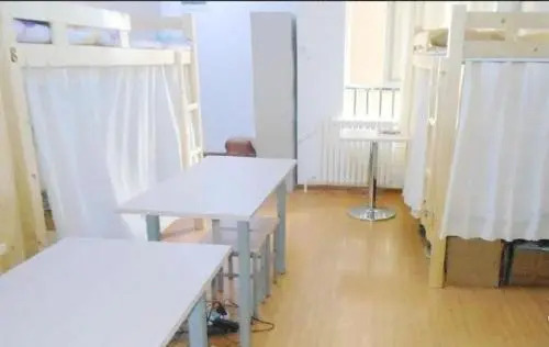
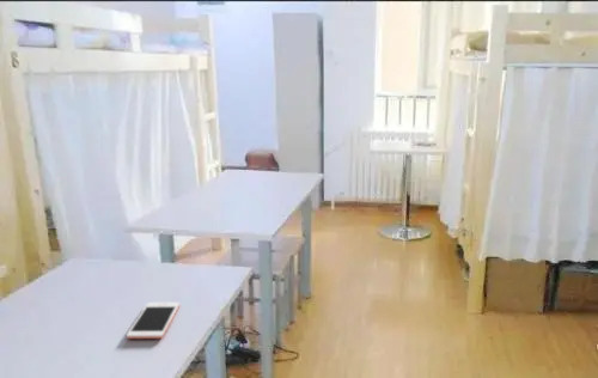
+ cell phone [126,301,181,340]
